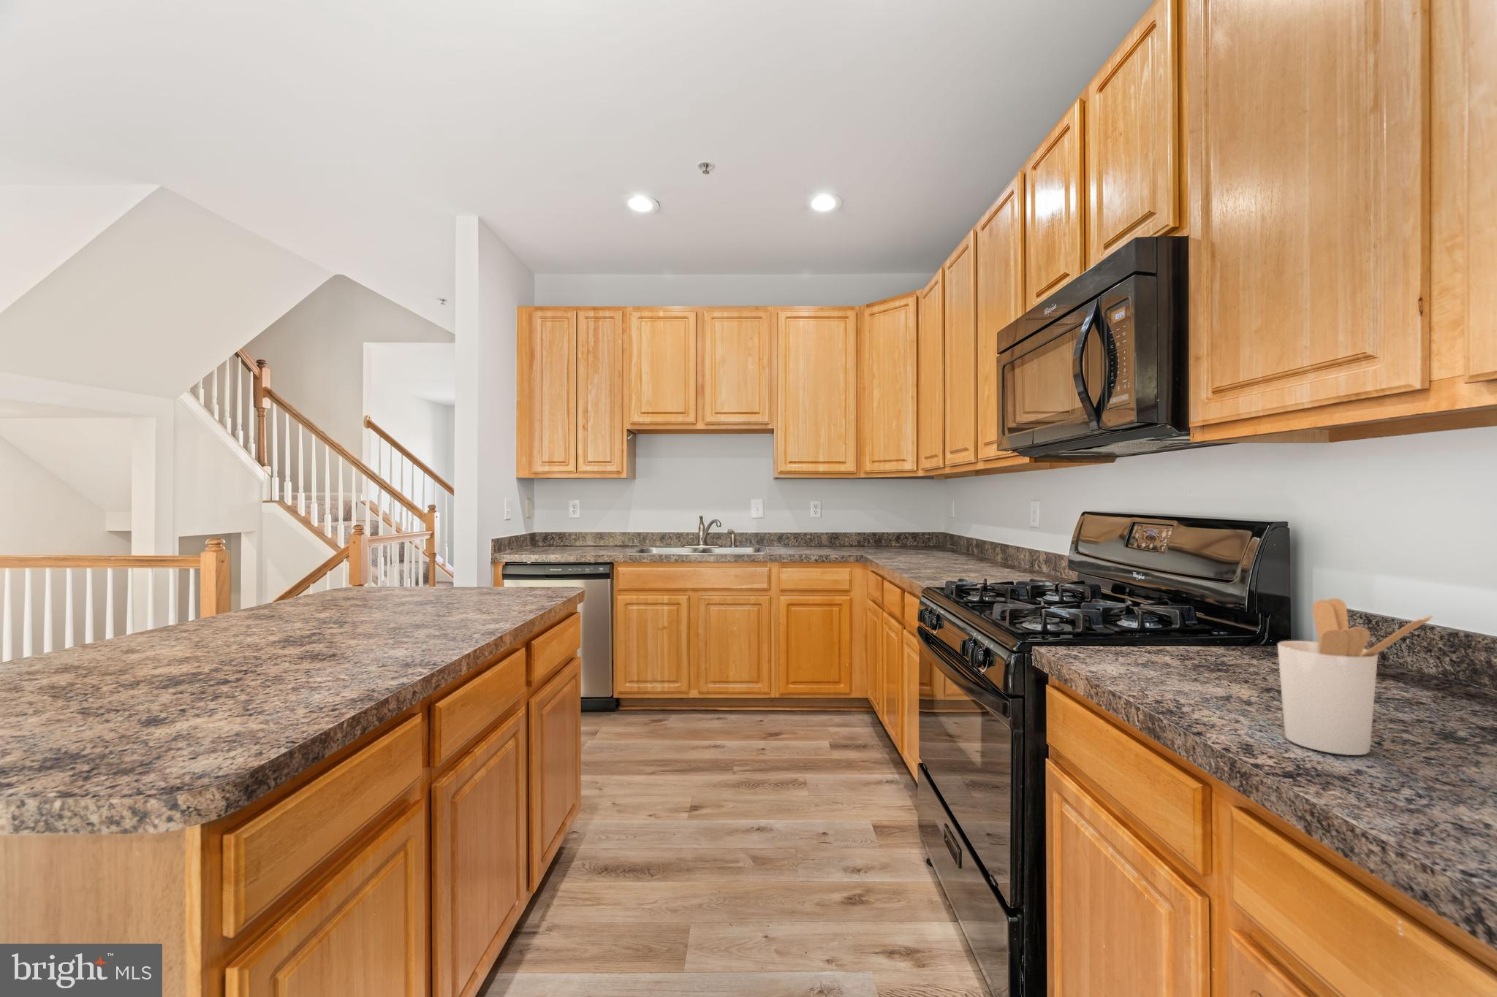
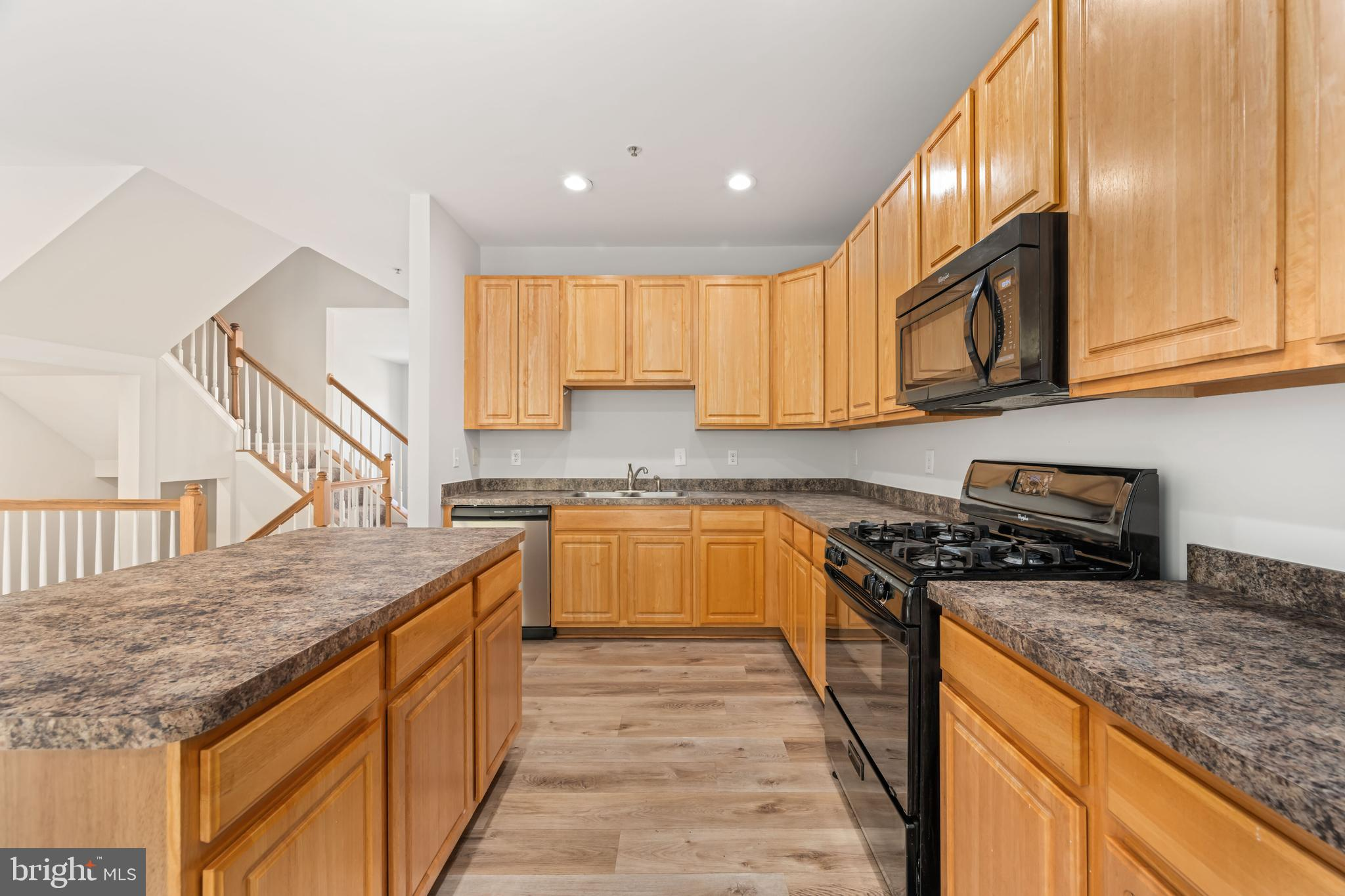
- utensil holder [1277,598,1434,756]
